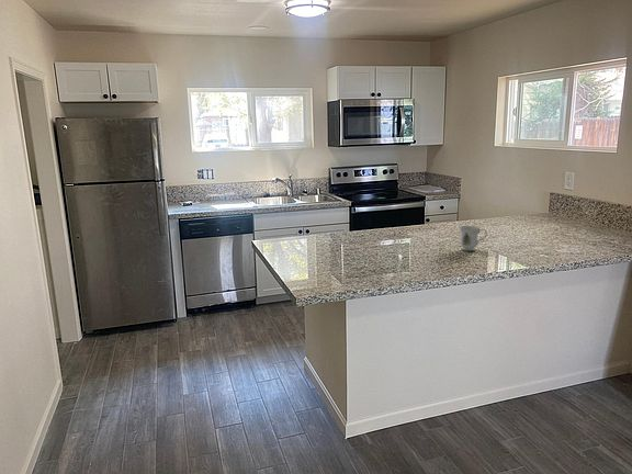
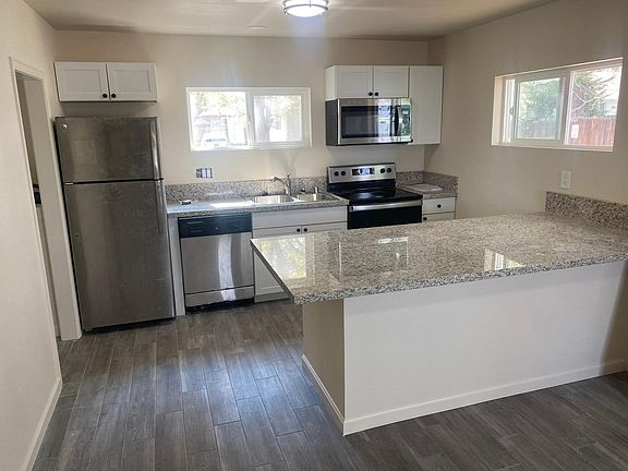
- mug [459,225,488,252]
